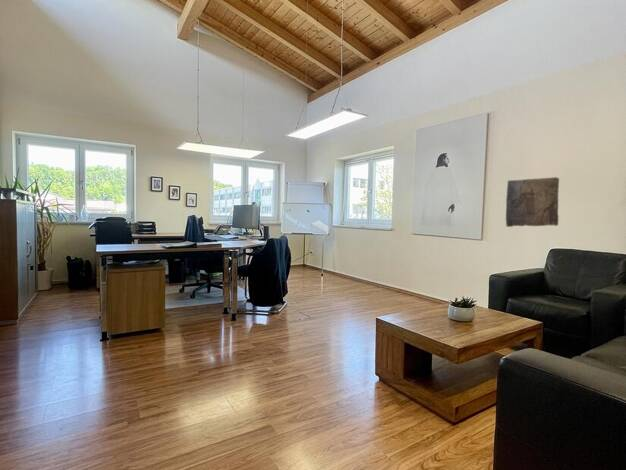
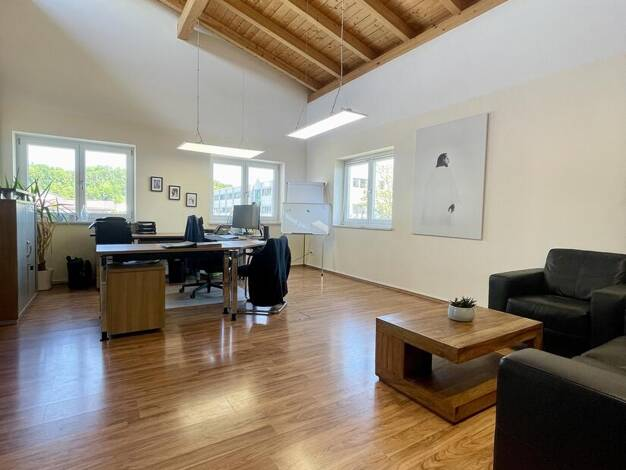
- stone relief [505,176,560,228]
